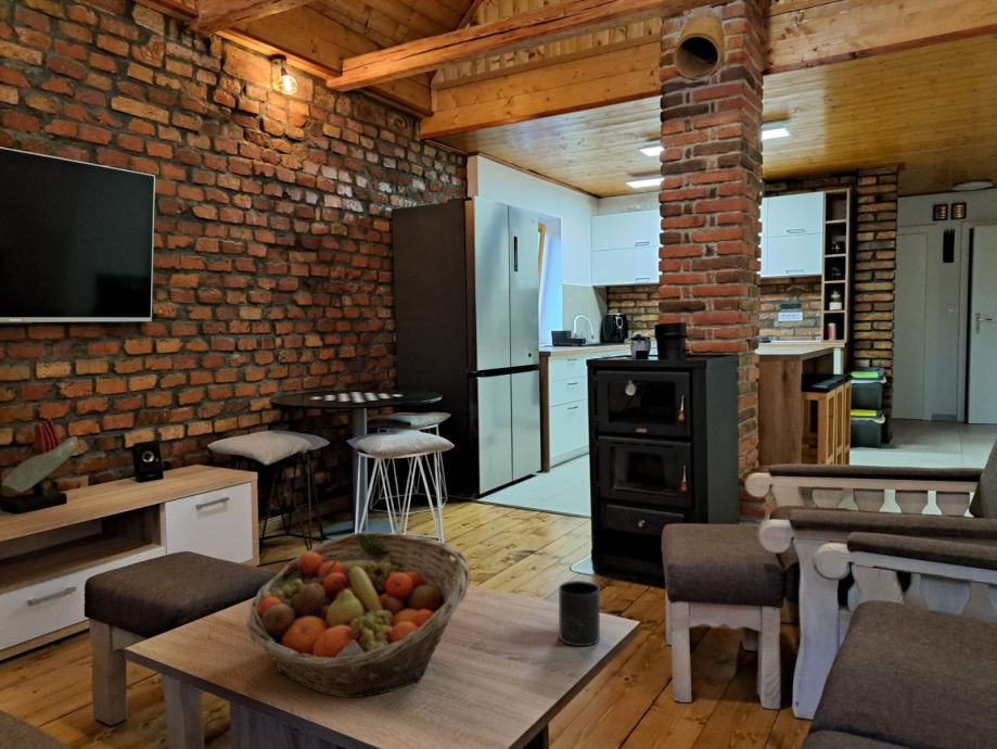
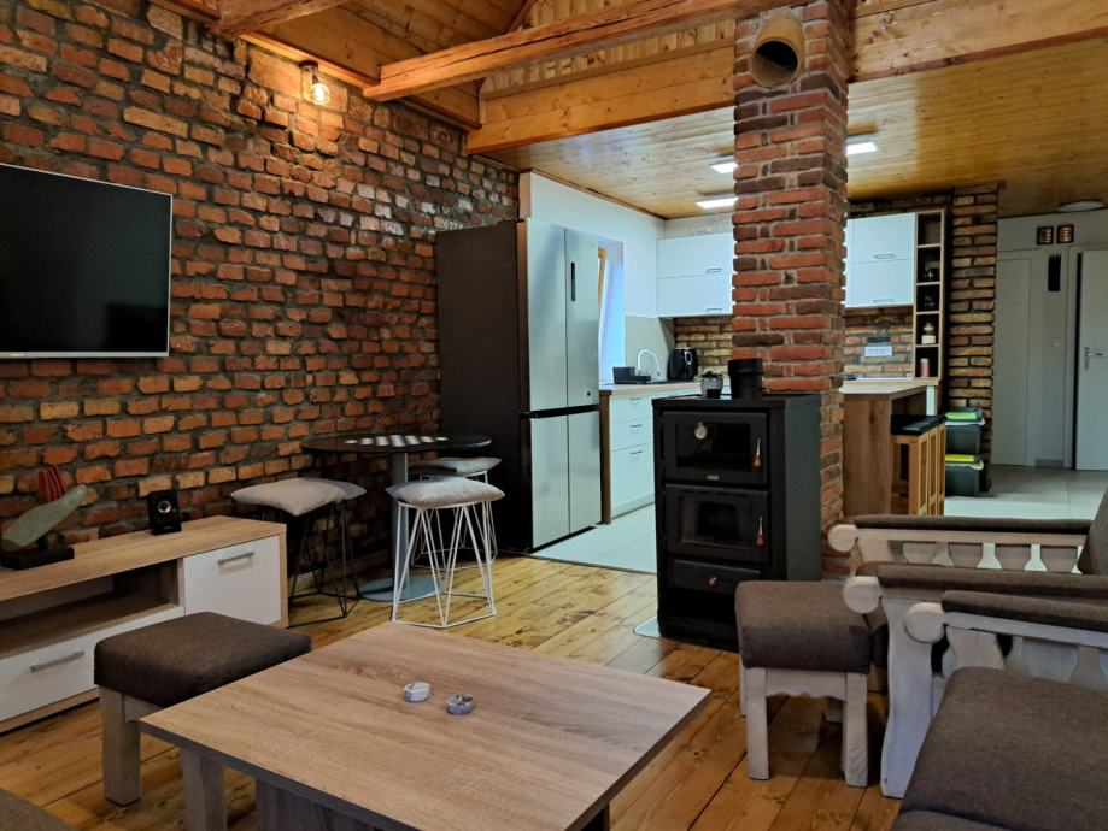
- mug [558,580,601,647]
- fruit basket [245,531,471,698]
